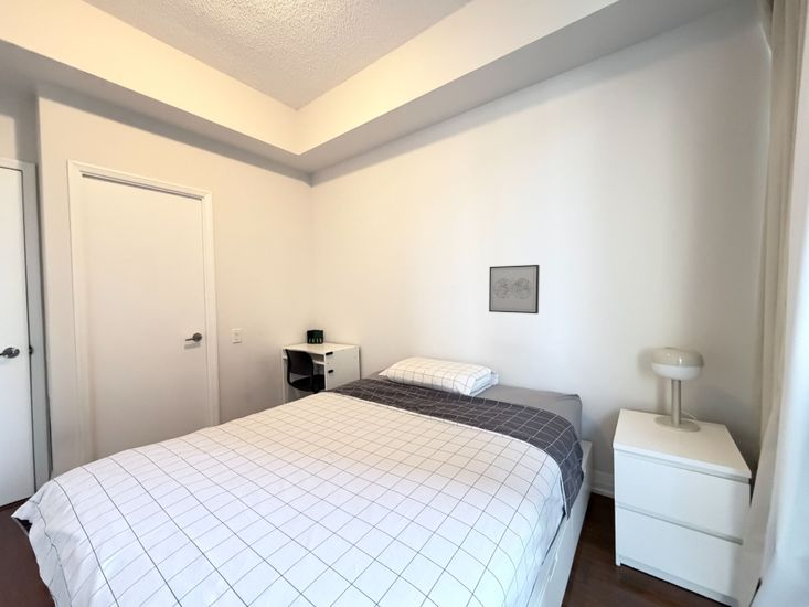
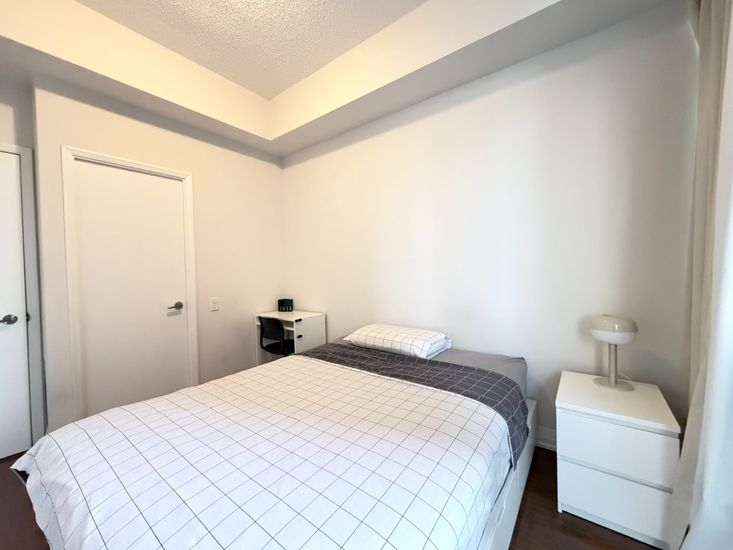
- wall art [488,264,541,315]
